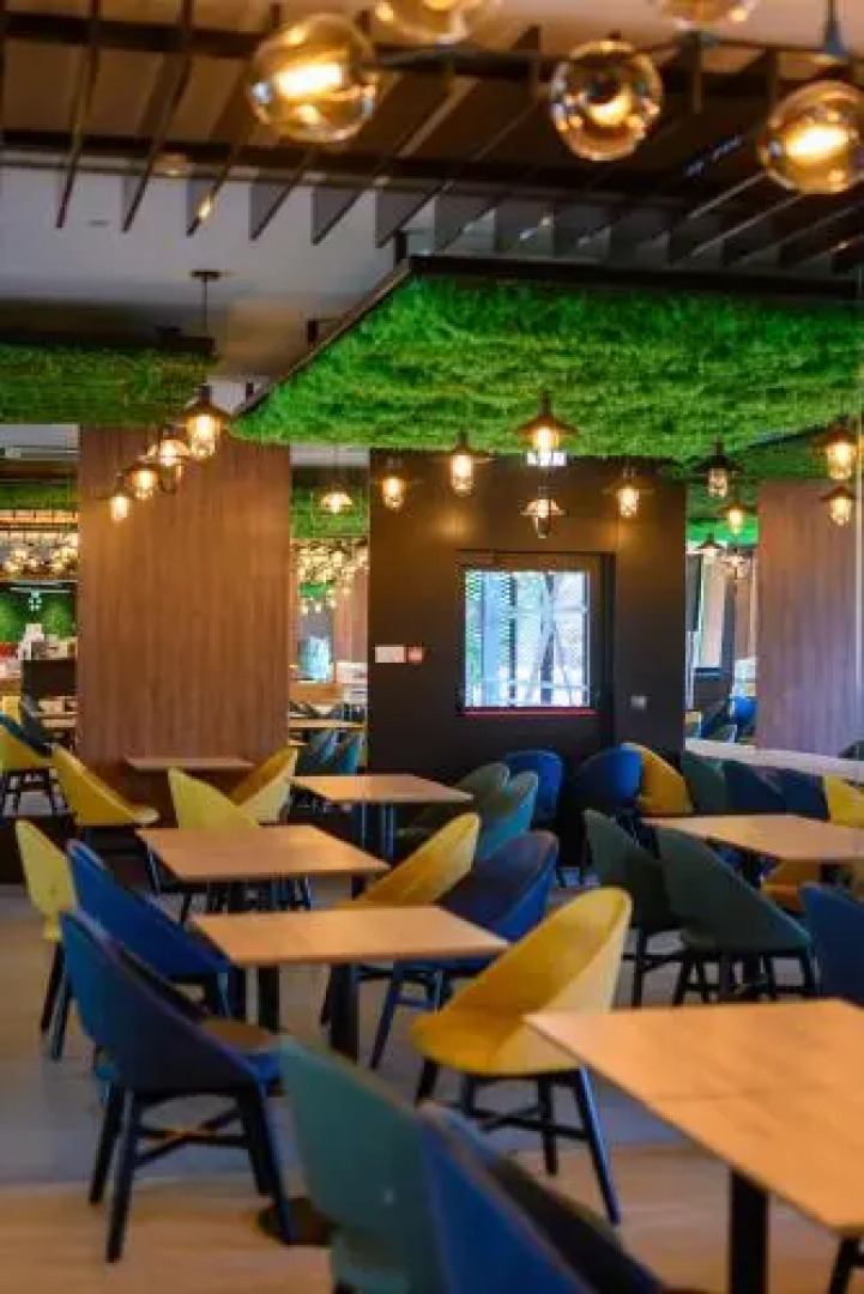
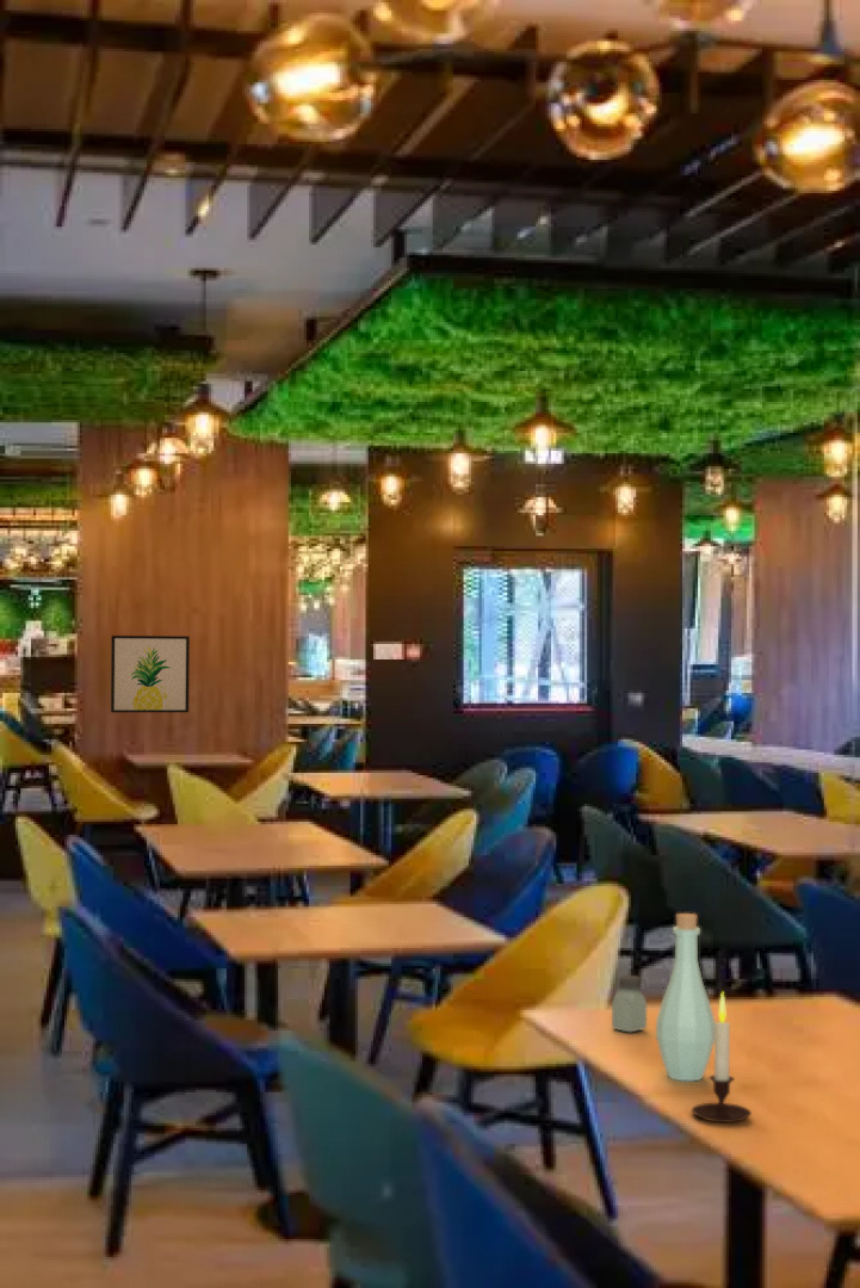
+ candle [691,990,753,1123]
+ wall art [110,634,191,713]
+ saltshaker [611,974,648,1034]
+ bottle [655,912,716,1083]
